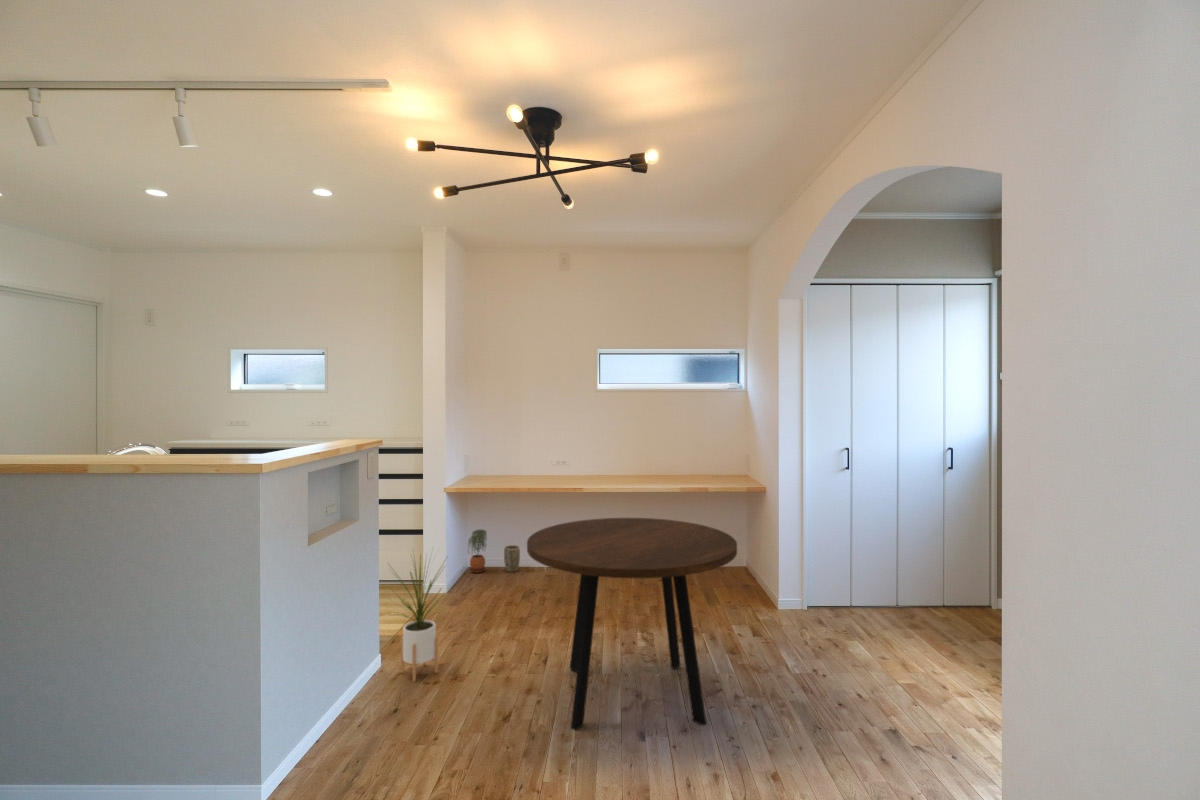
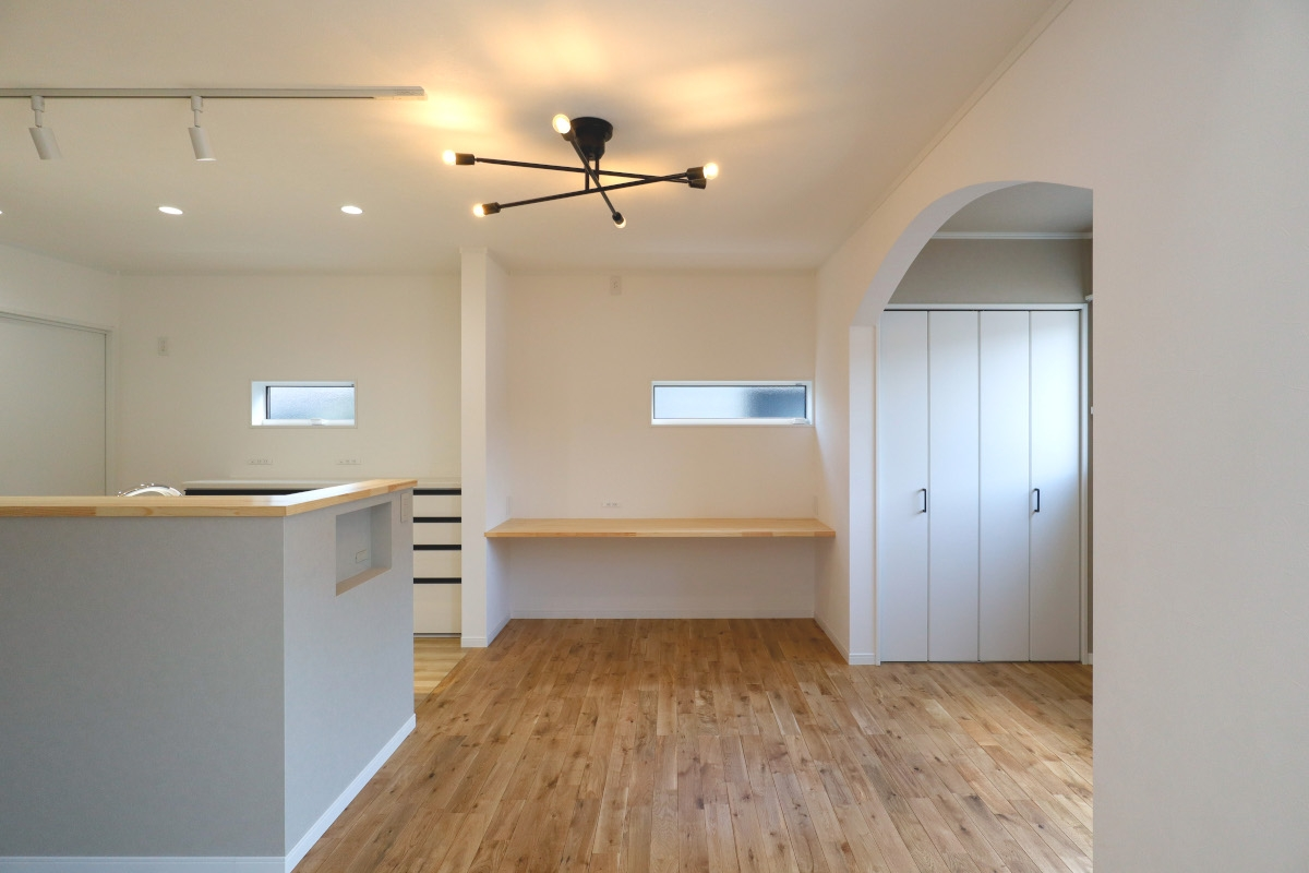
- house plant [386,546,454,683]
- dining table [526,517,738,732]
- potted plant [466,528,488,574]
- plant pot [503,544,521,573]
